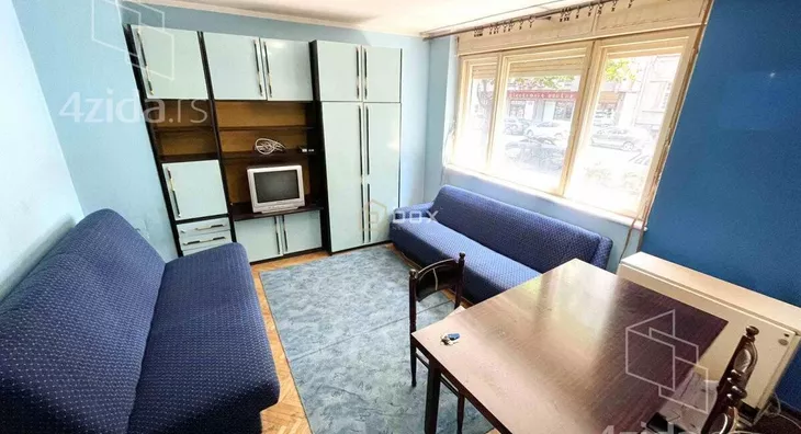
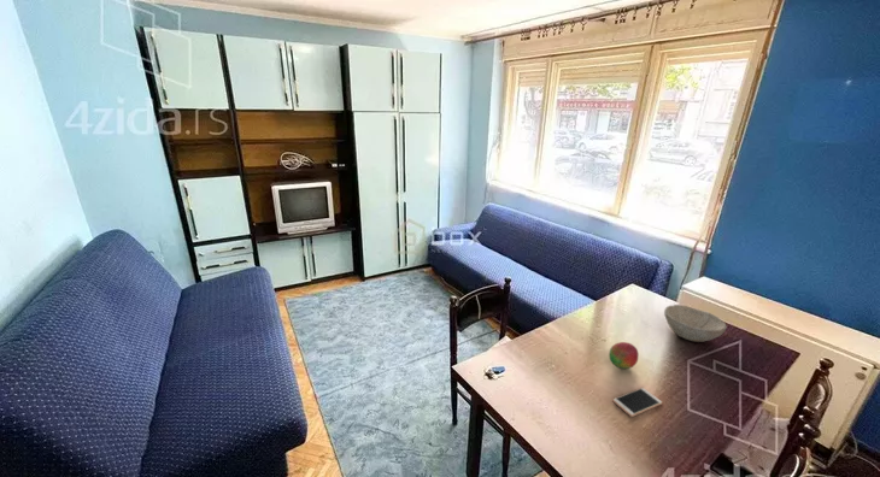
+ fruit [608,341,639,370]
+ smartphone [611,387,663,418]
+ bowl [663,304,727,343]
